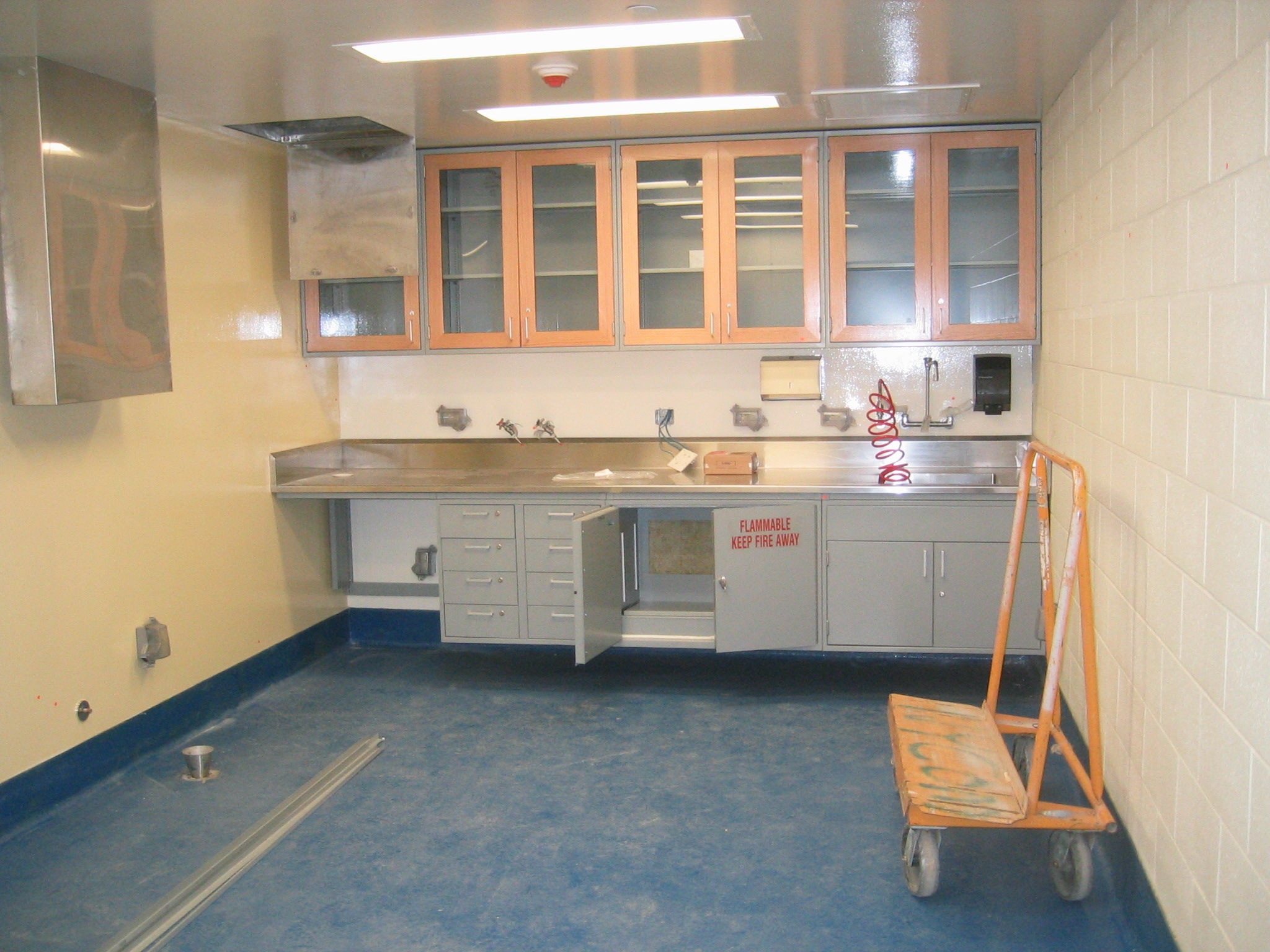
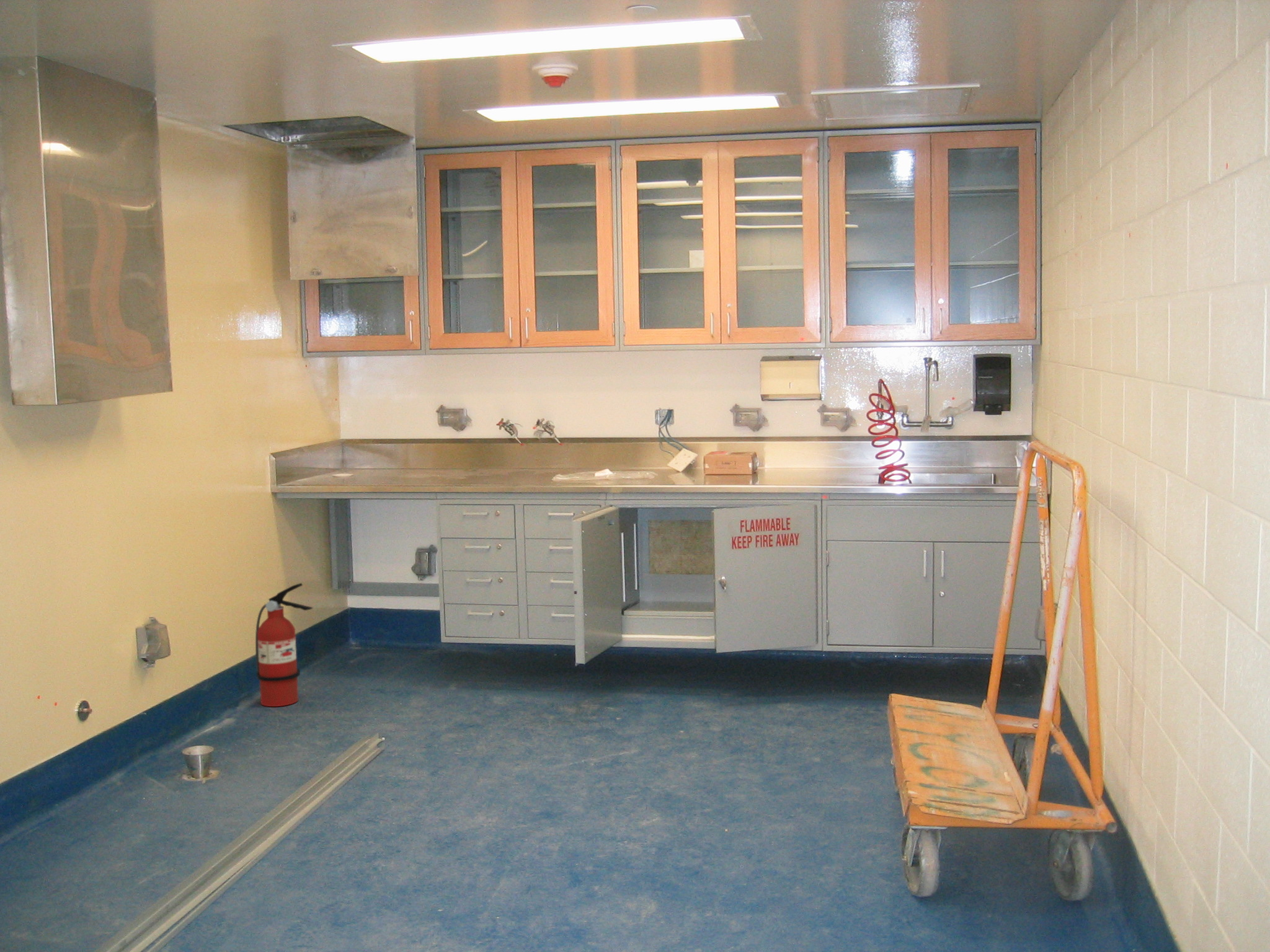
+ fire extinguisher [255,583,314,707]
